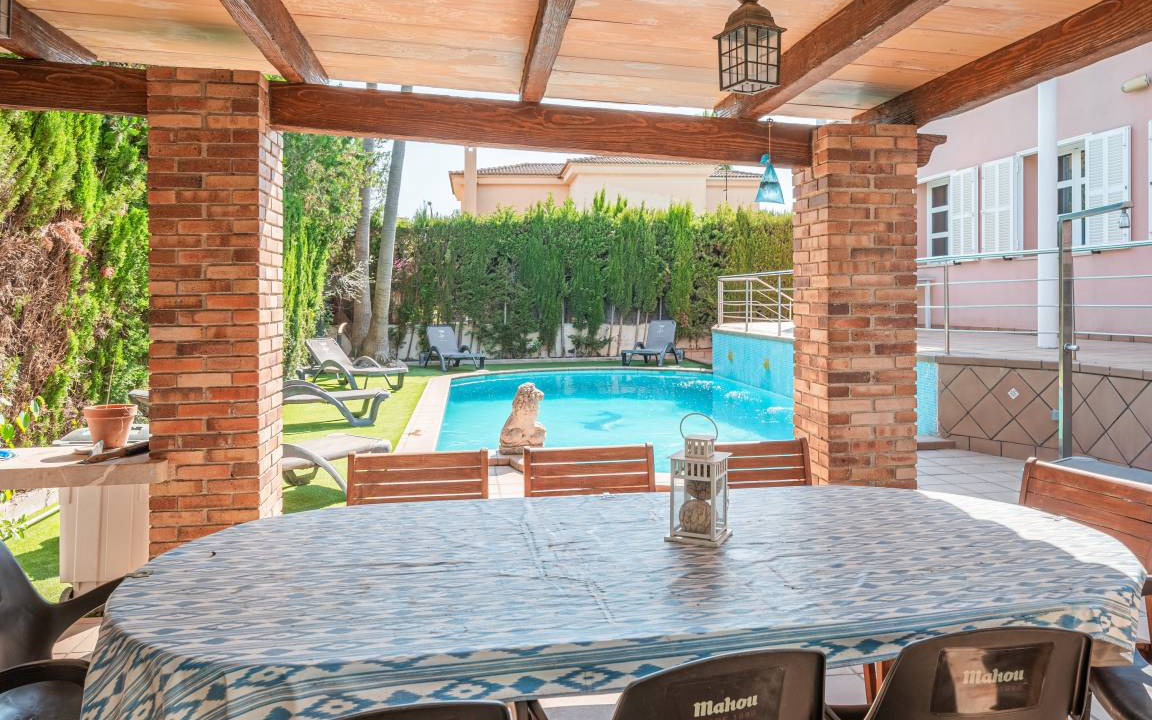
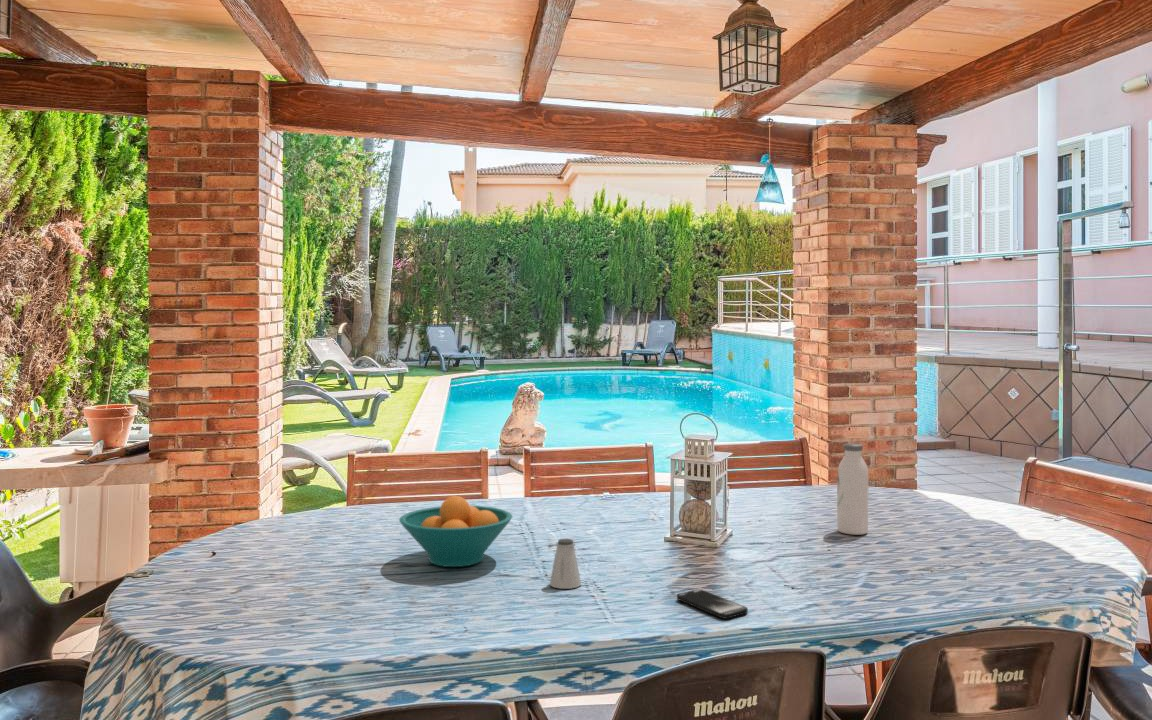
+ fruit bowl [398,495,513,568]
+ water bottle [836,442,869,536]
+ smartphone [676,589,749,620]
+ saltshaker [549,538,582,590]
